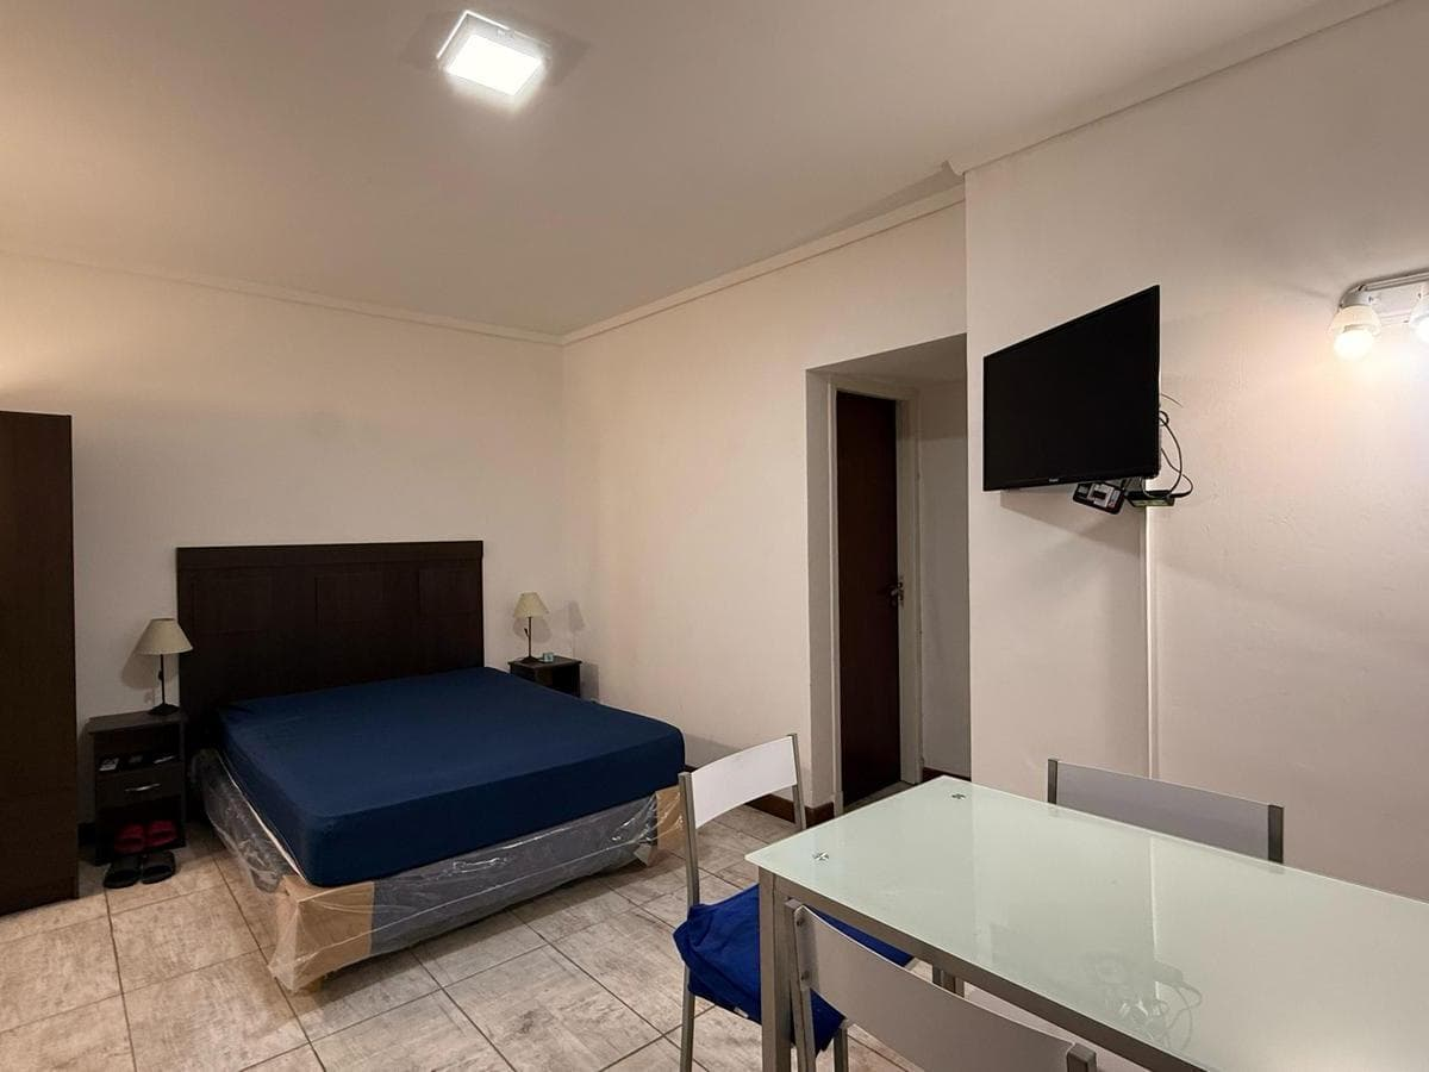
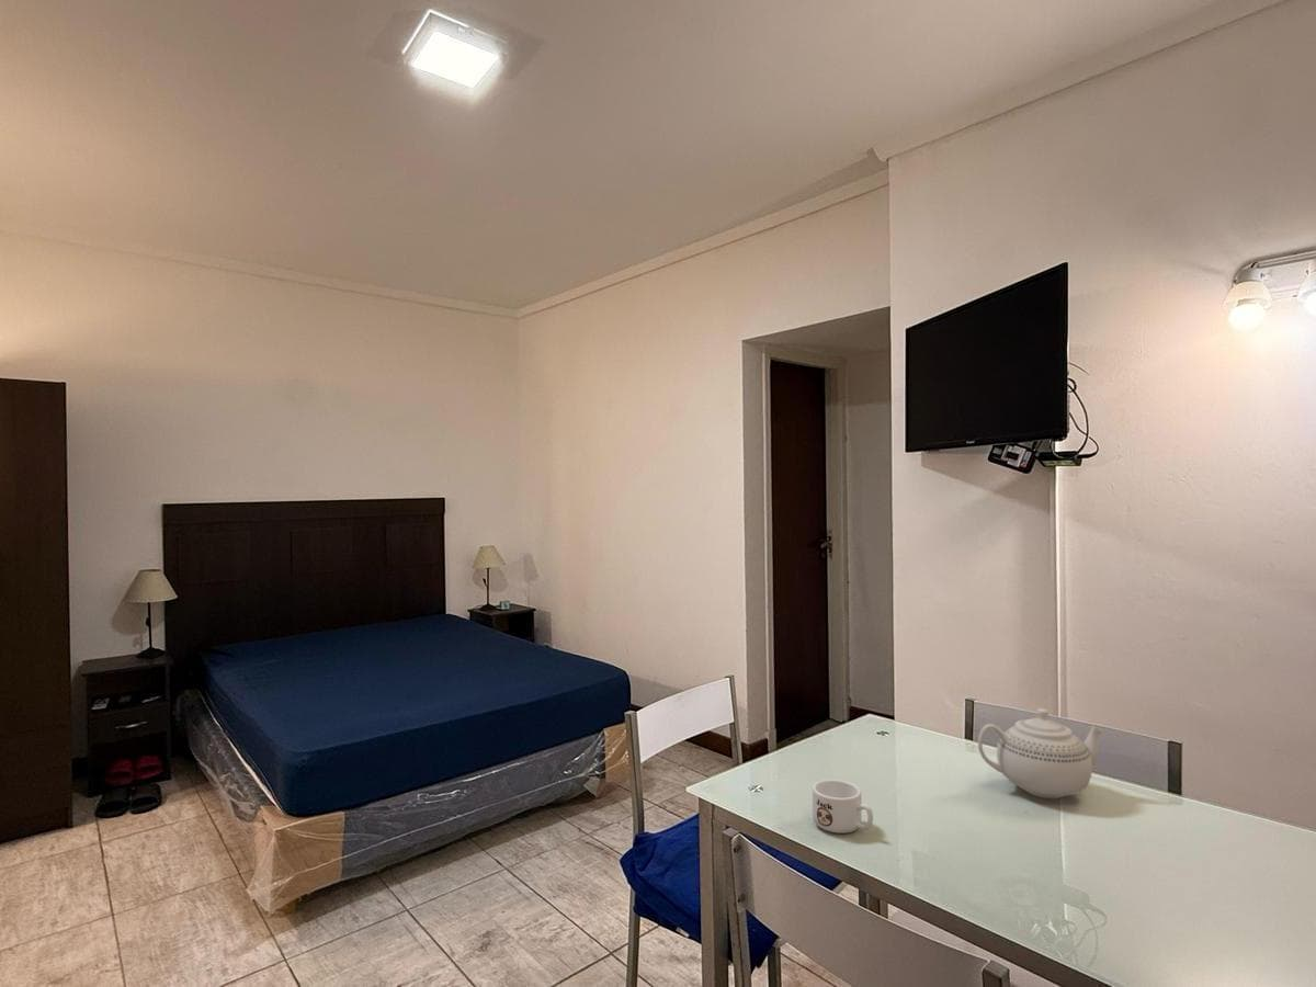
+ teapot [977,707,1103,799]
+ mug [812,779,874,835]
